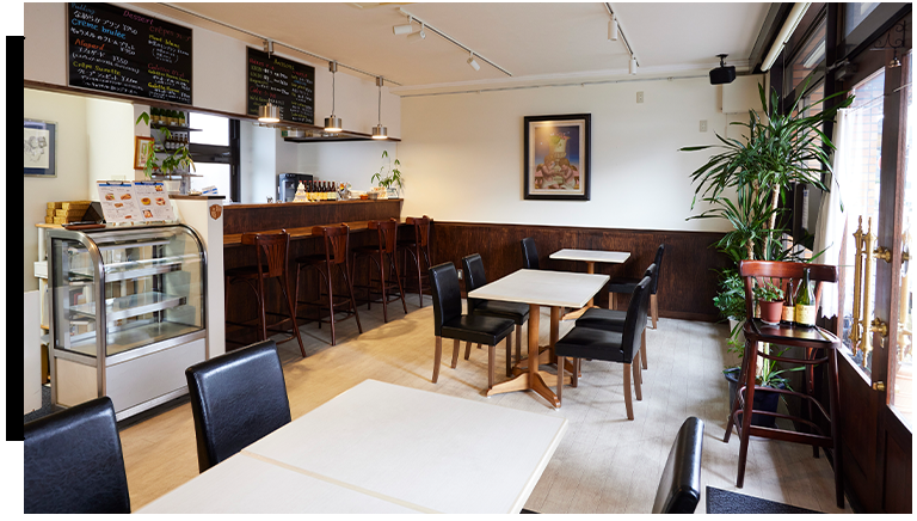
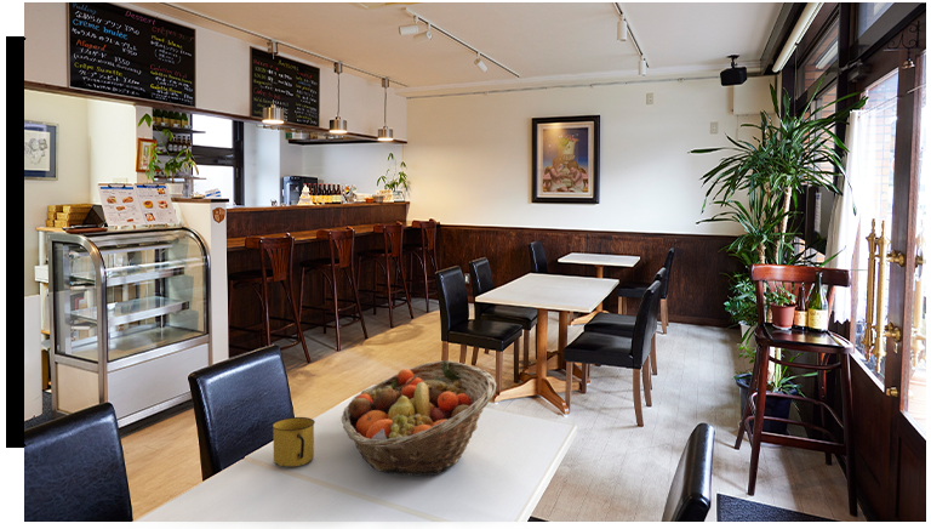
+ mug [272,416,316,467]
+ fruit basket [341,359,497,477]
